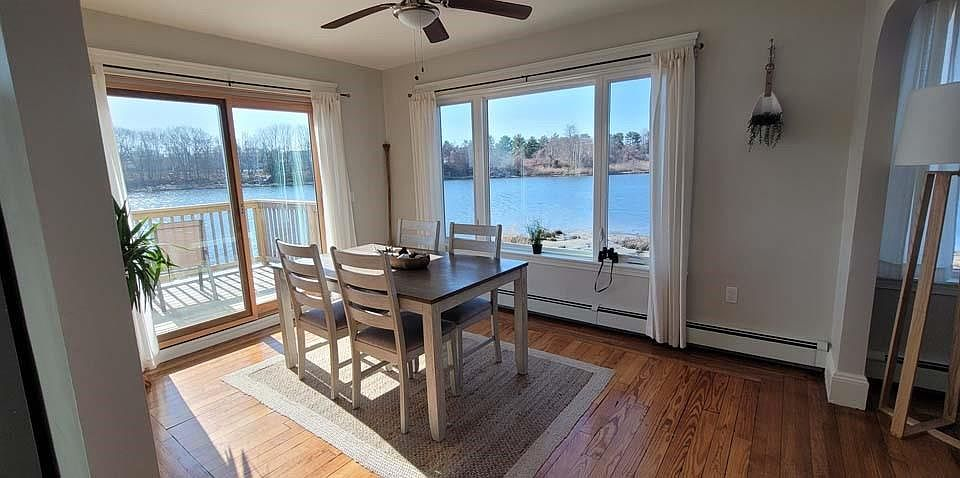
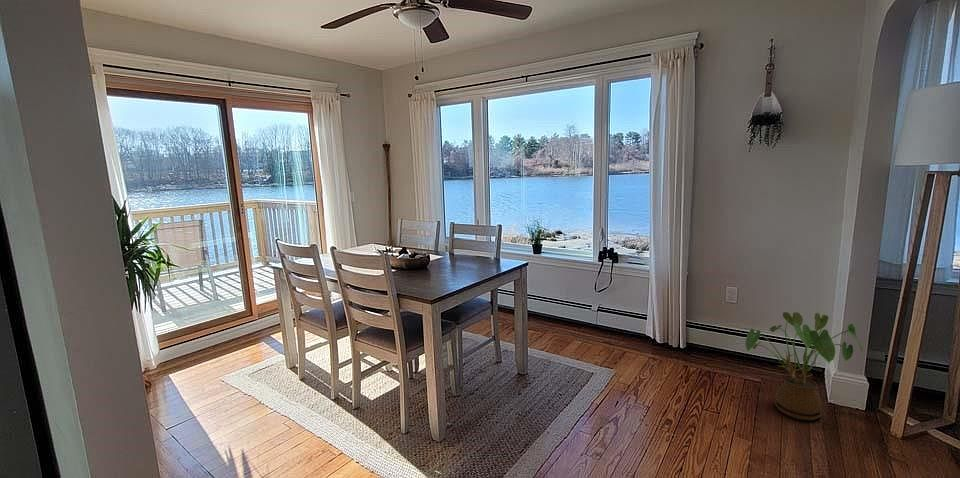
+ house plant [744,311,864,421]
